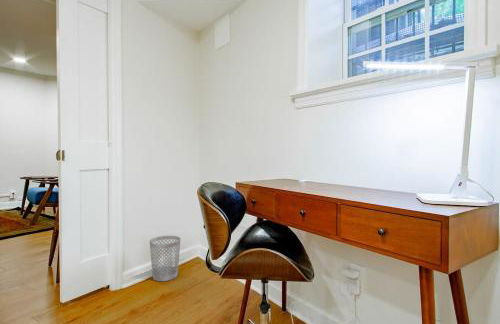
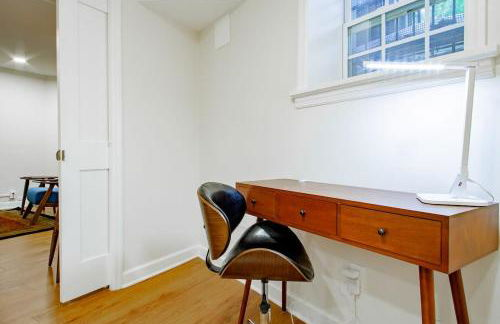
- wastebasket [149,235,181,282]
